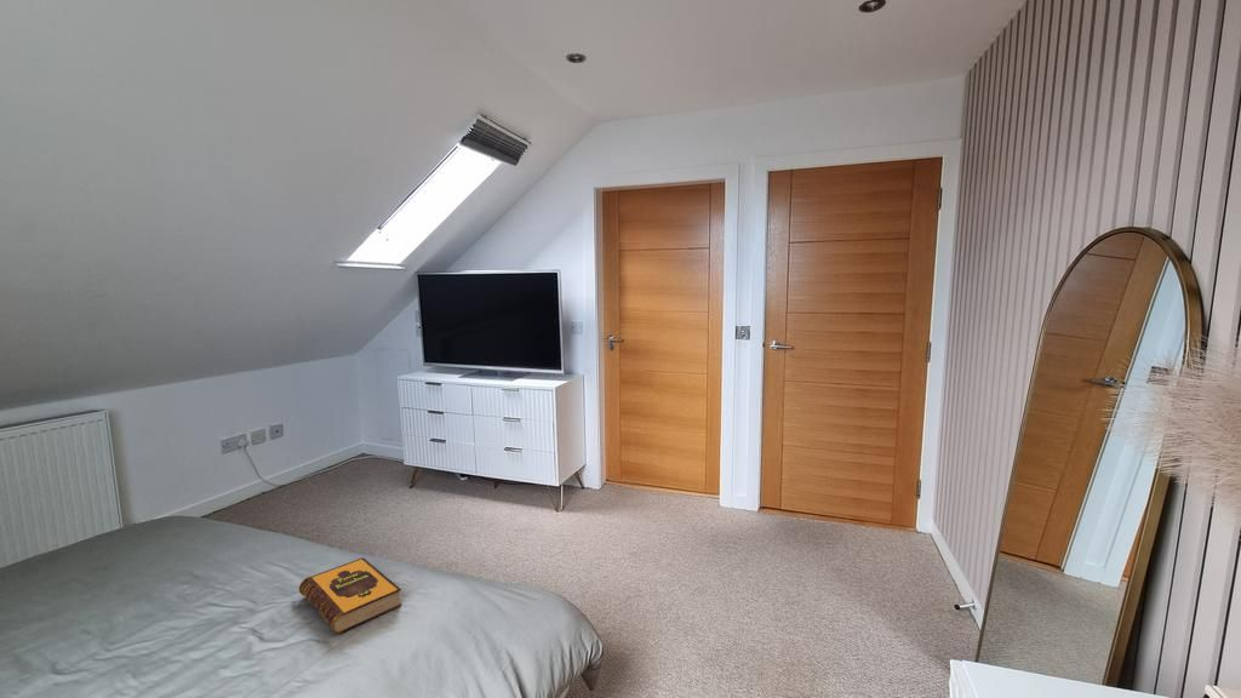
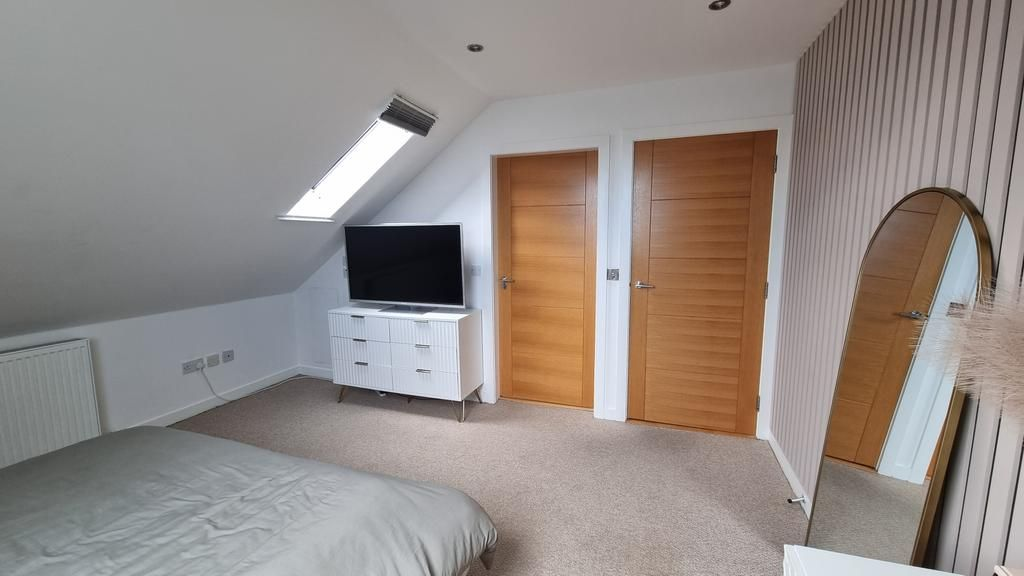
- hardback book [298,556,402,635]
